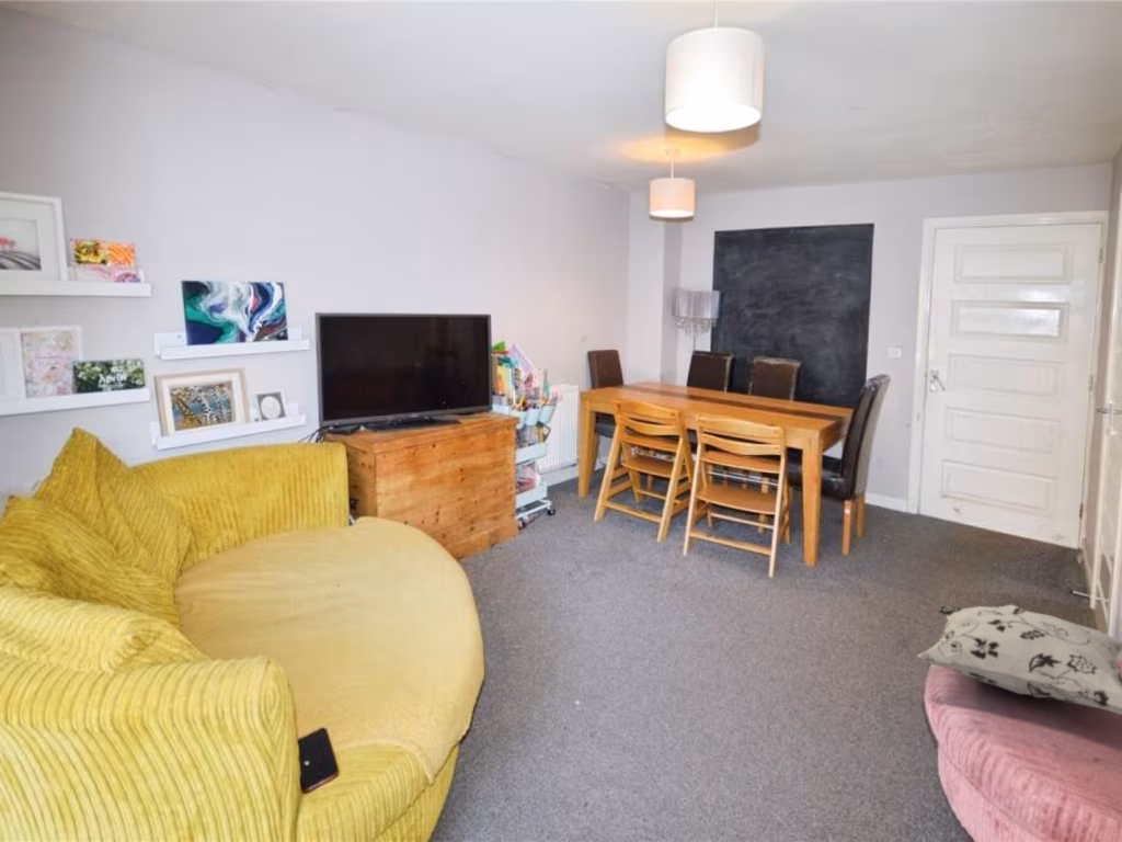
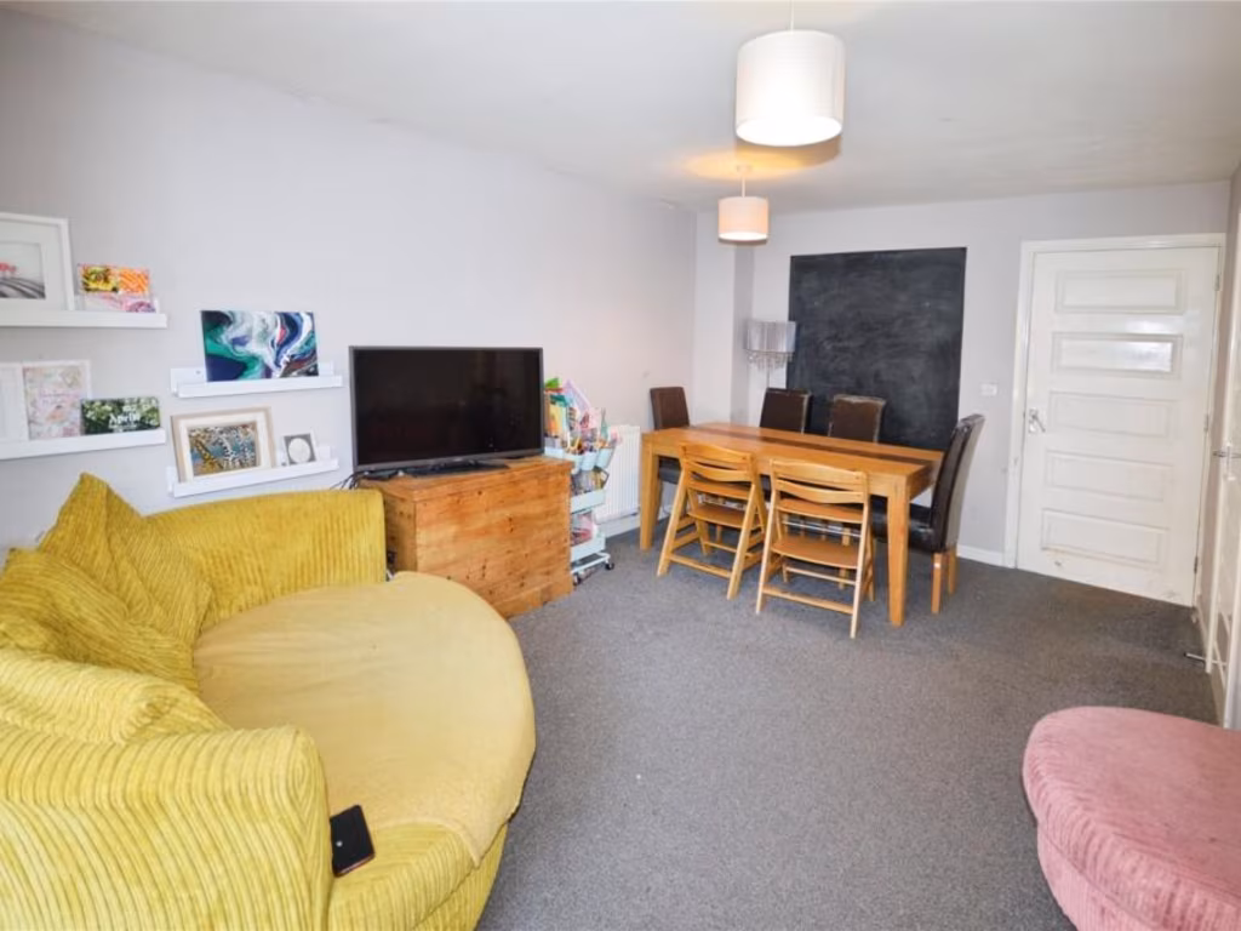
- decorative pillow [916,604,1122,716]
